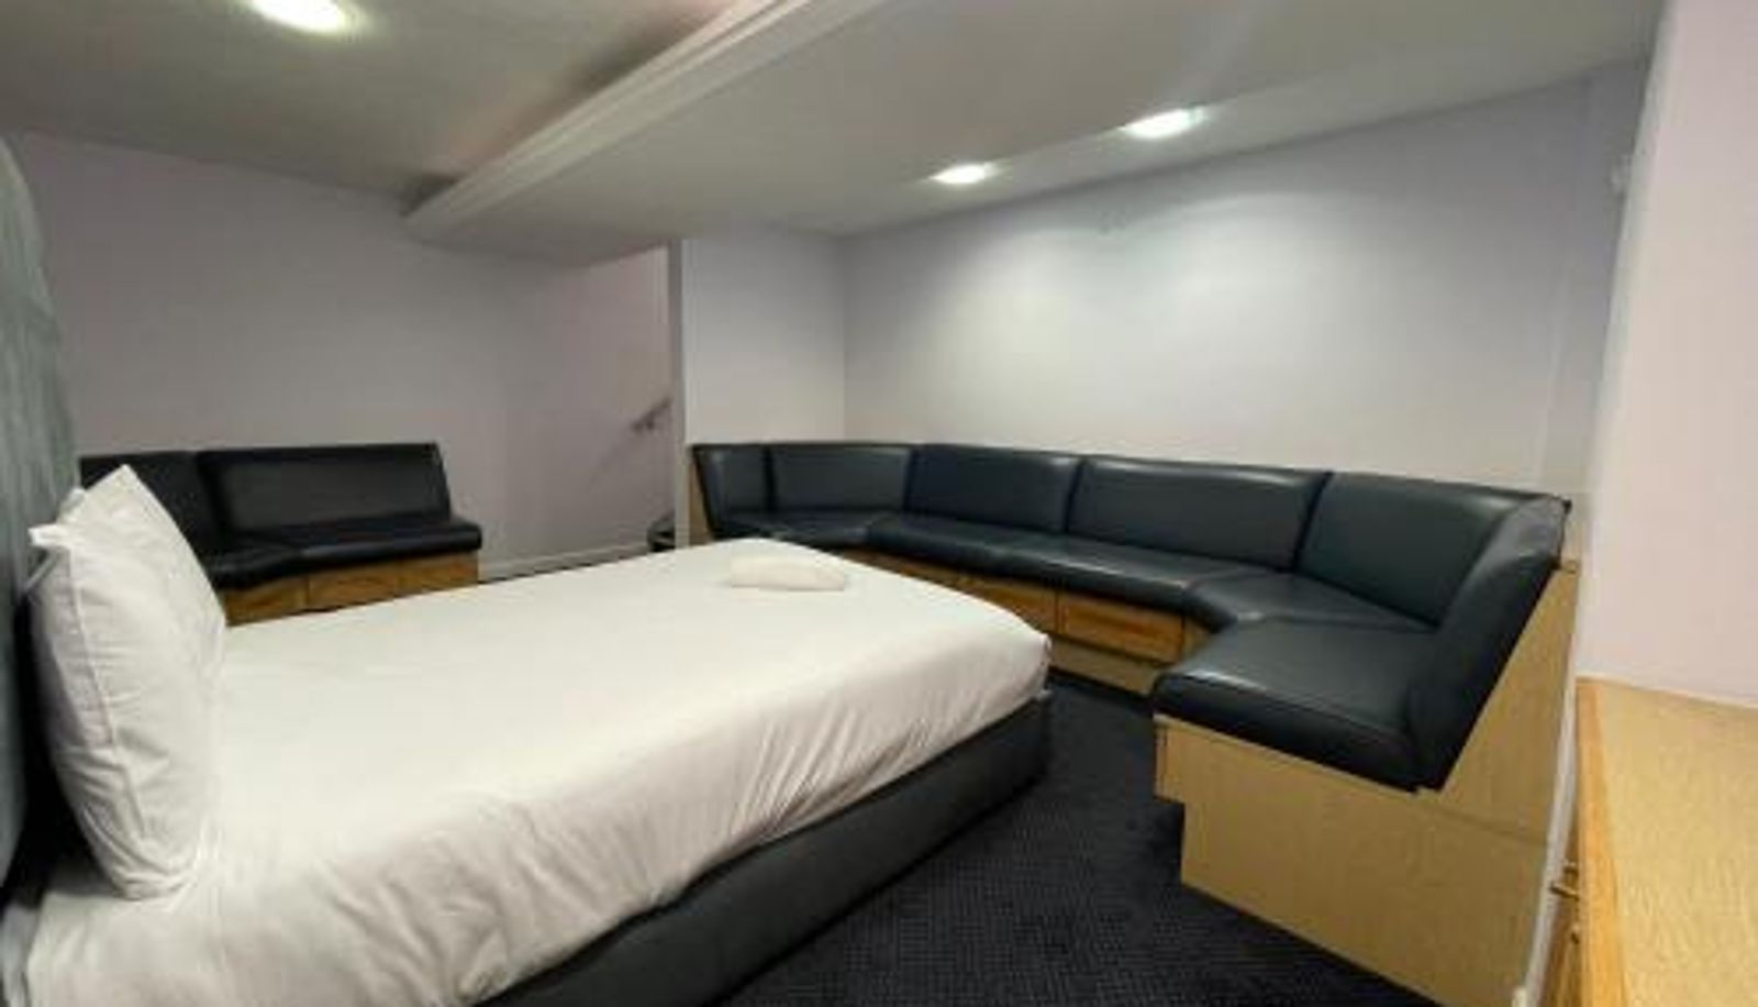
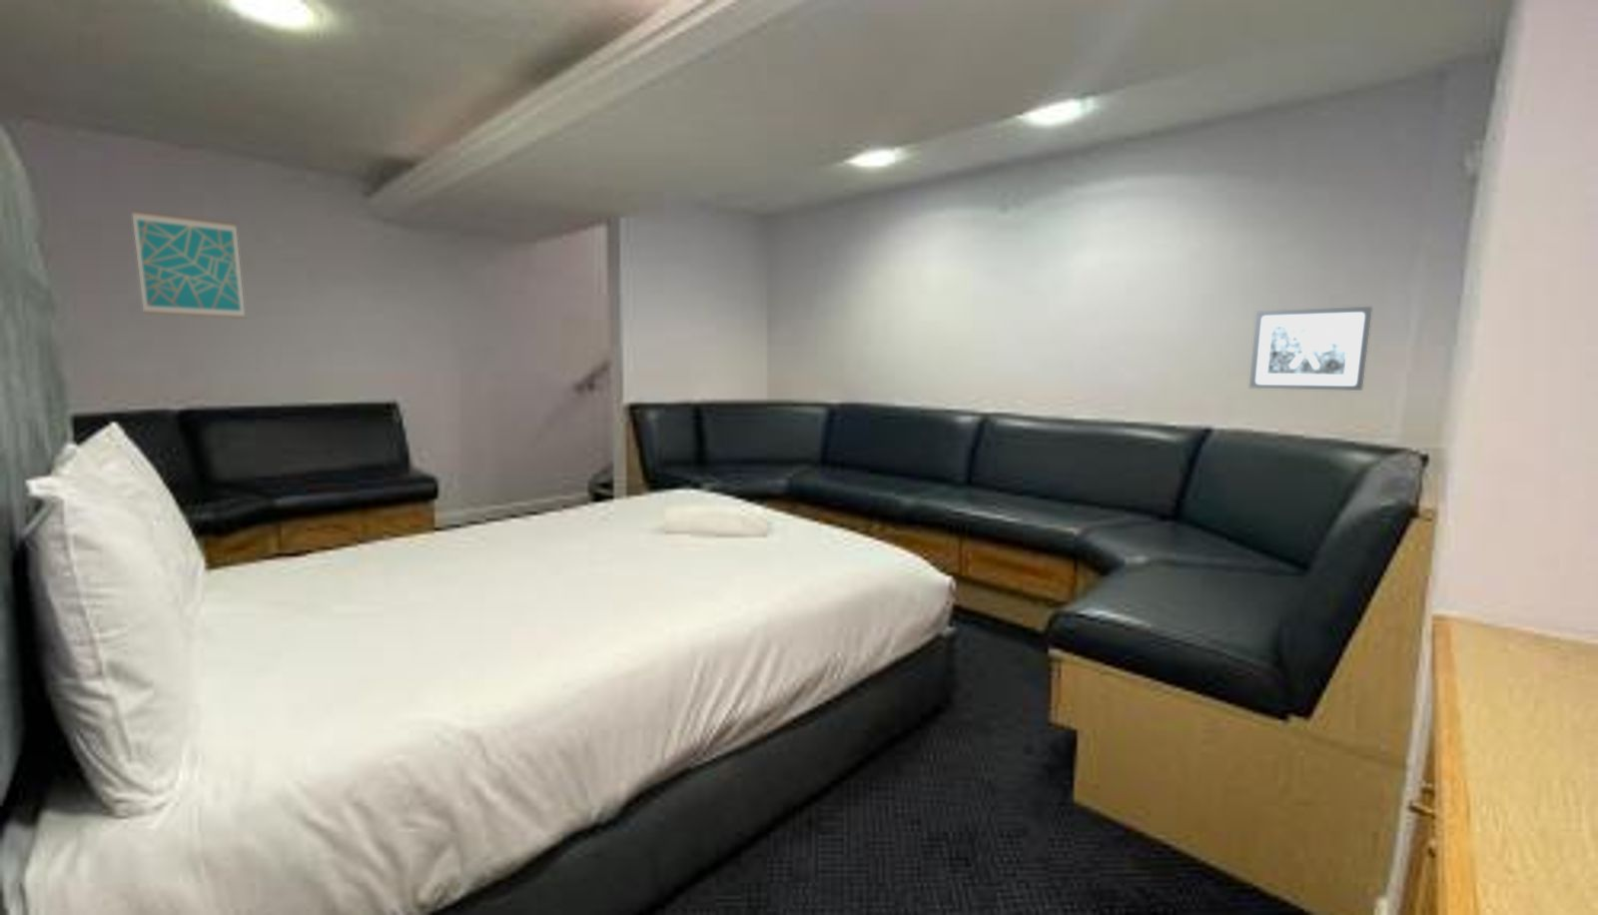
+ wall art [1249,306,1373,392]
+ wall art [131,210,246,319]
